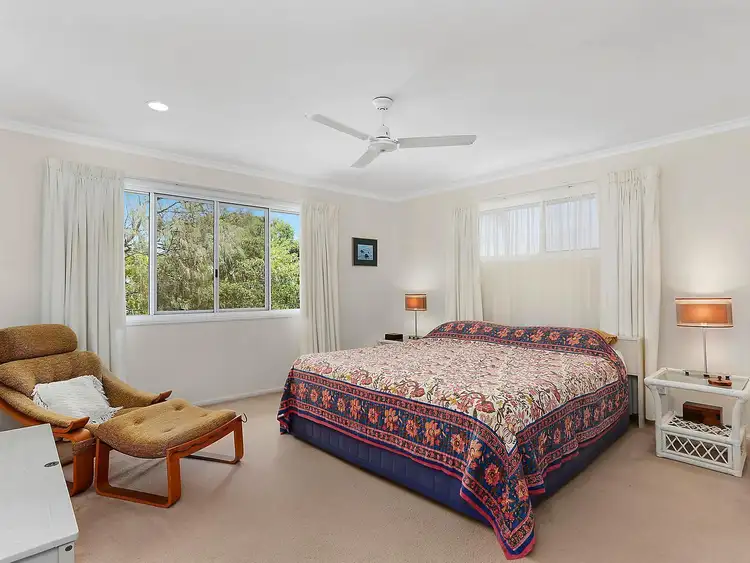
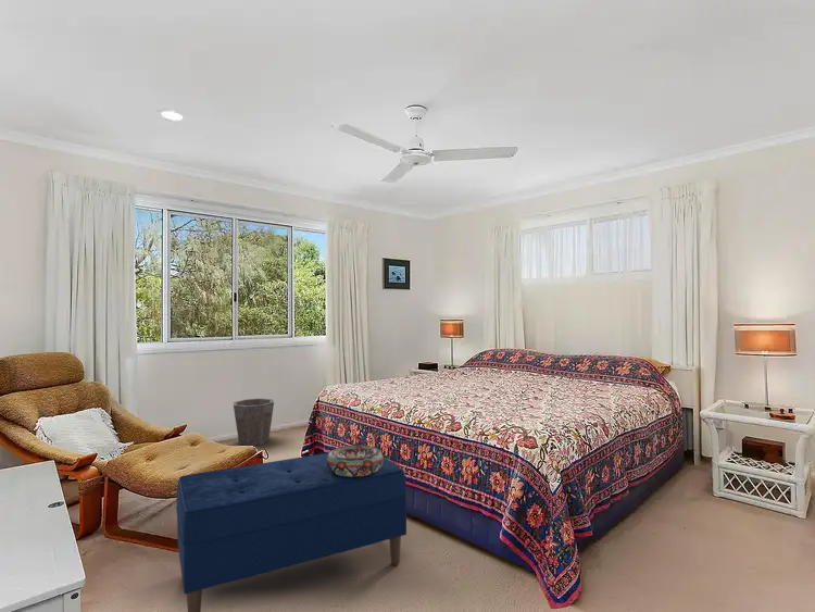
+ waste bin [233,398,275,447]
+ bench [175,451,408,612]
+ decorative bowl [326,444,384,477]
